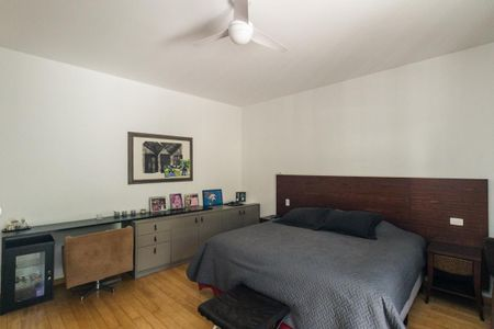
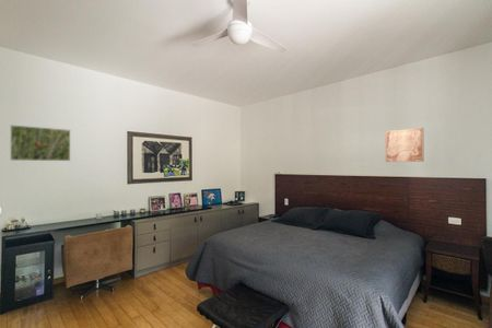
+ wall art [385,127,425,163]
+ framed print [10,124,71,162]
